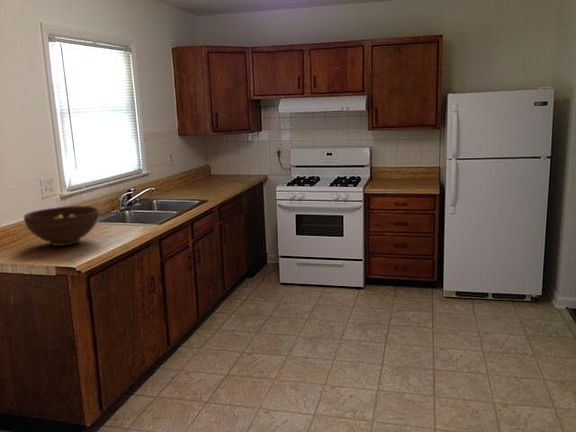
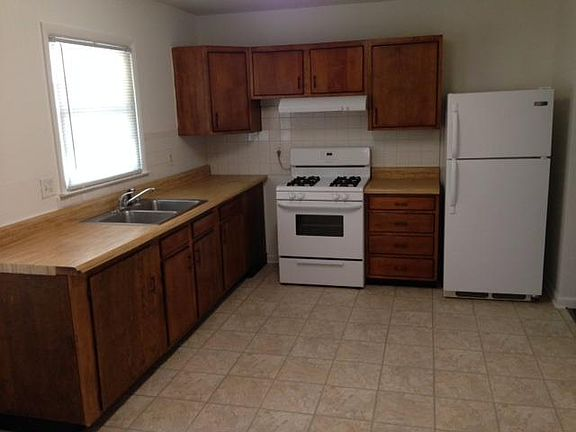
- fruit bowl [23,205,100,247]
